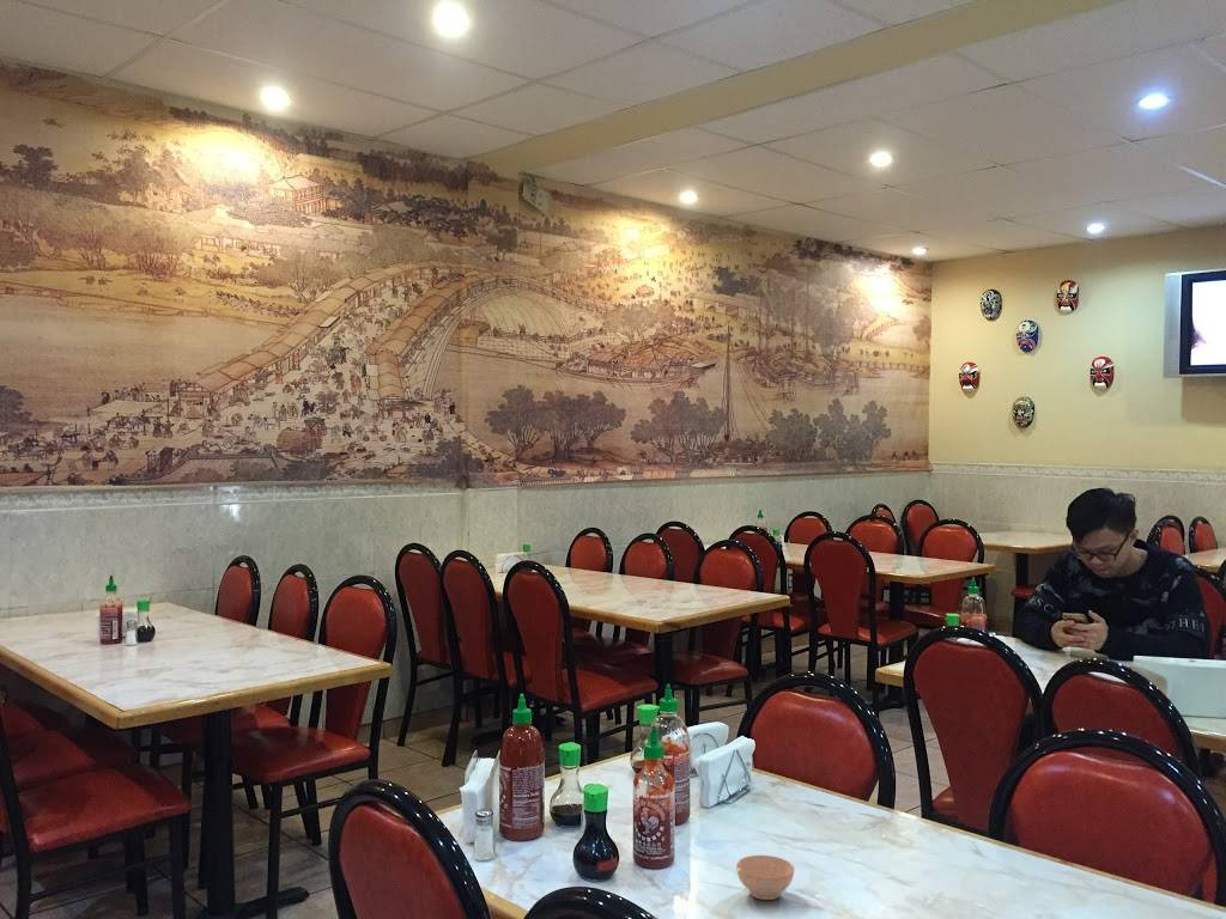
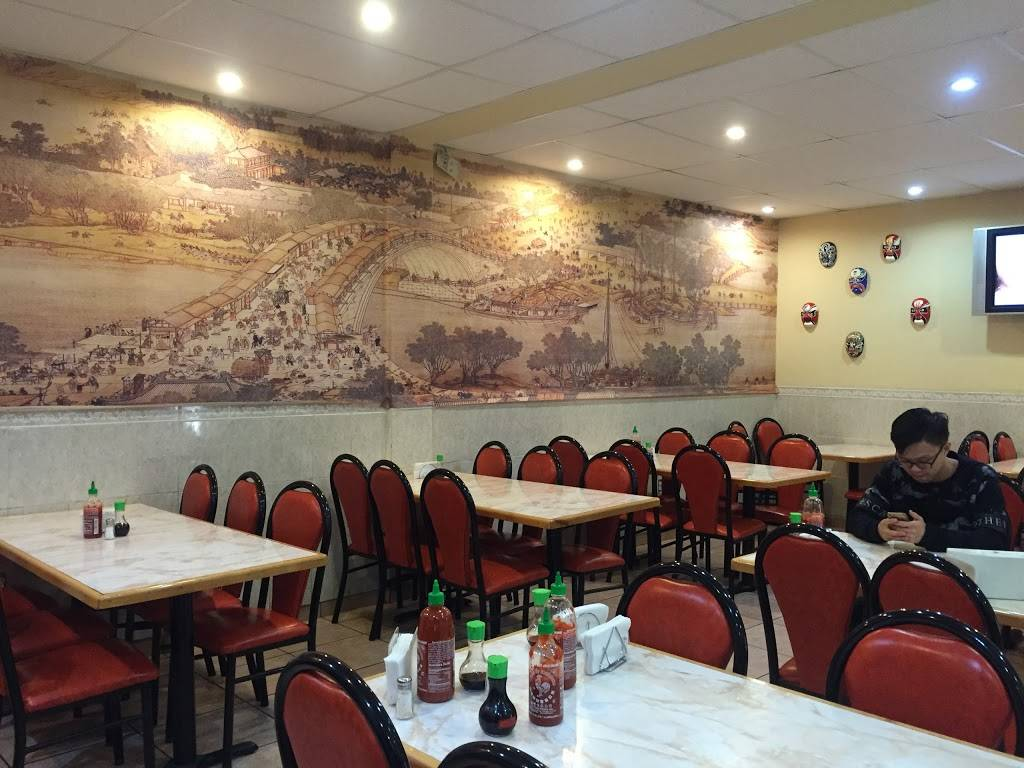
- teacup [735,853,795,901]
